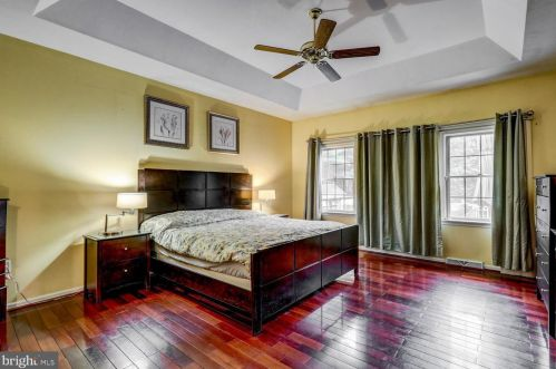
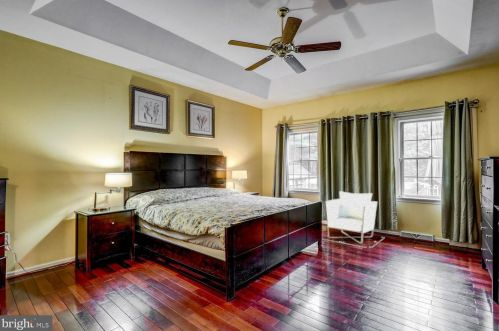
+ armchair [323,190,385,249]
